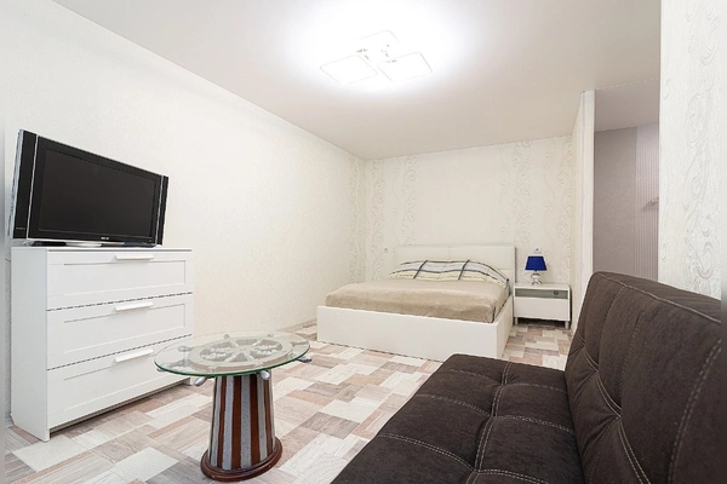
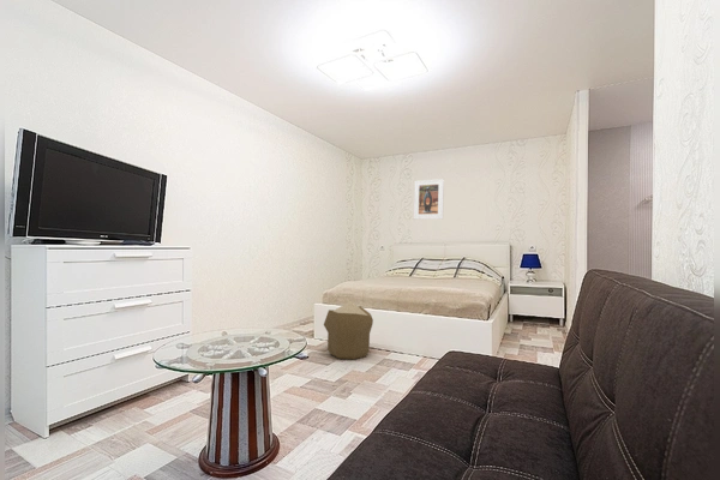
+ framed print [413,178,445,221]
+ pouf [323,300,374,360]
